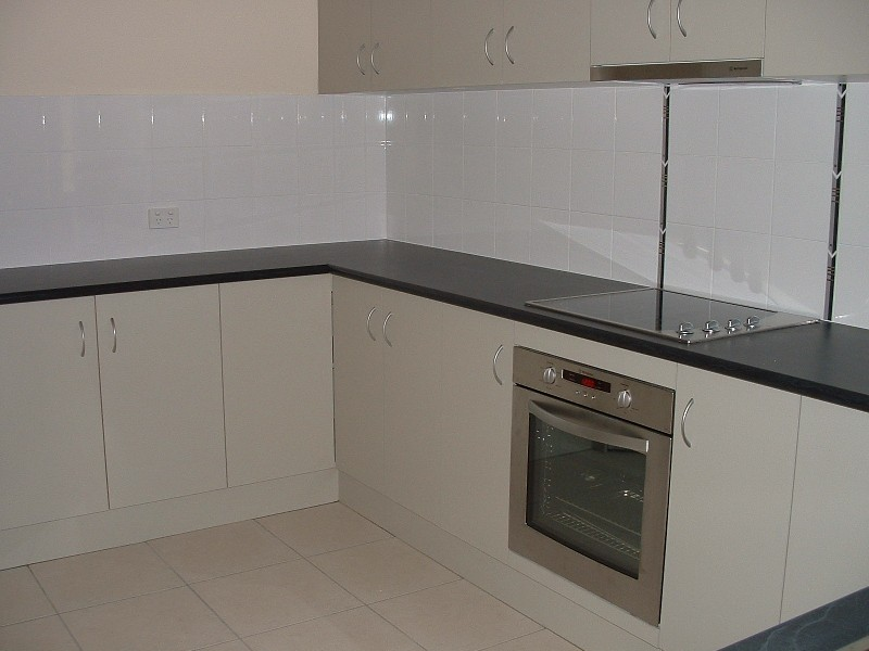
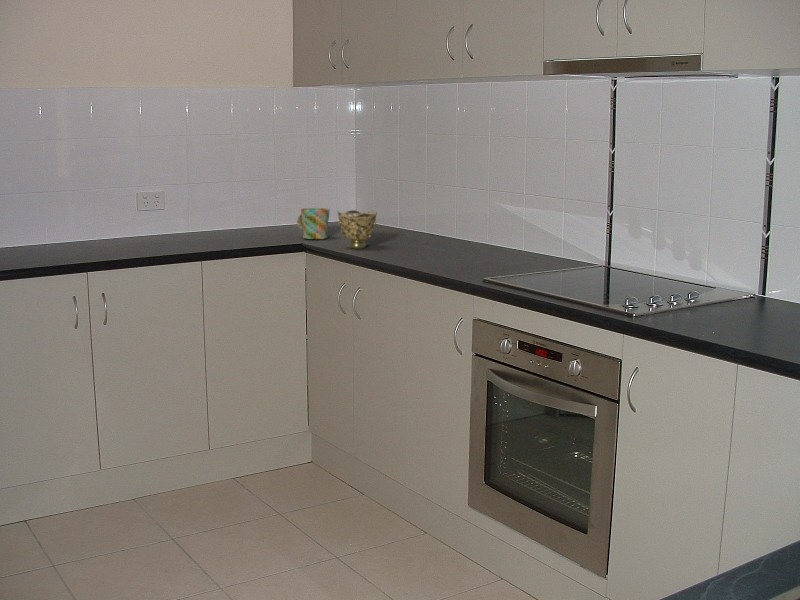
+ decorative bowl [337,209,378,250]
+ mug [296,207,331,240]
